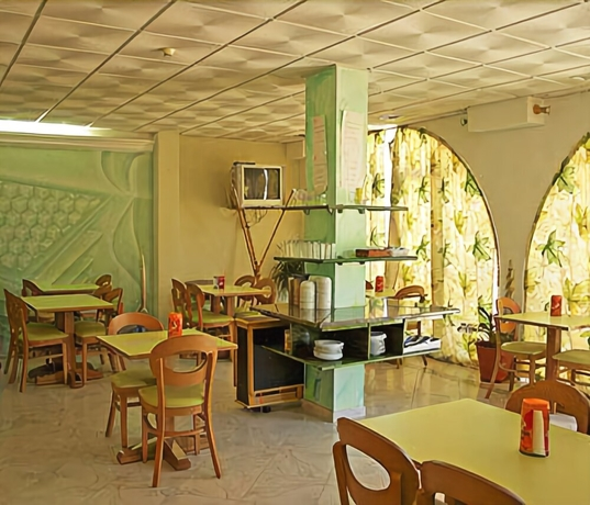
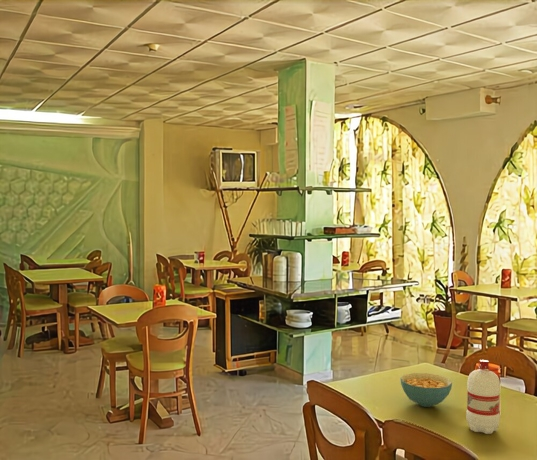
+ water bottle [465,359,502,435]
+ cereal bowl [399,372,453,408]
